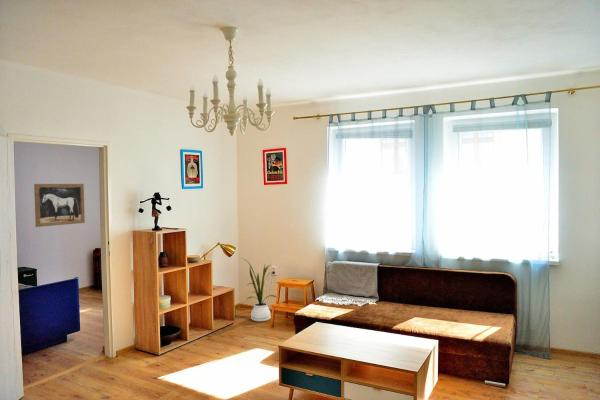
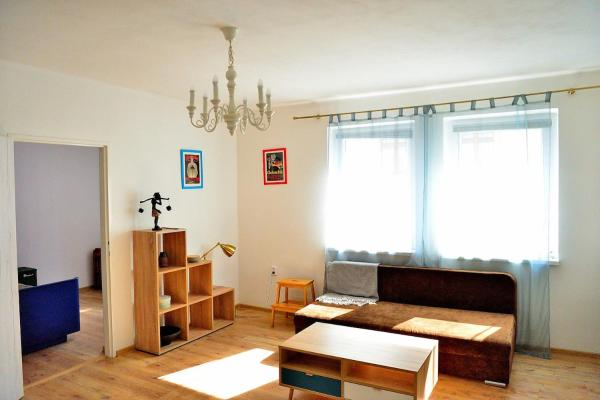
- house plant [240,257,277,322]
- wall art [33,183,86,228]
